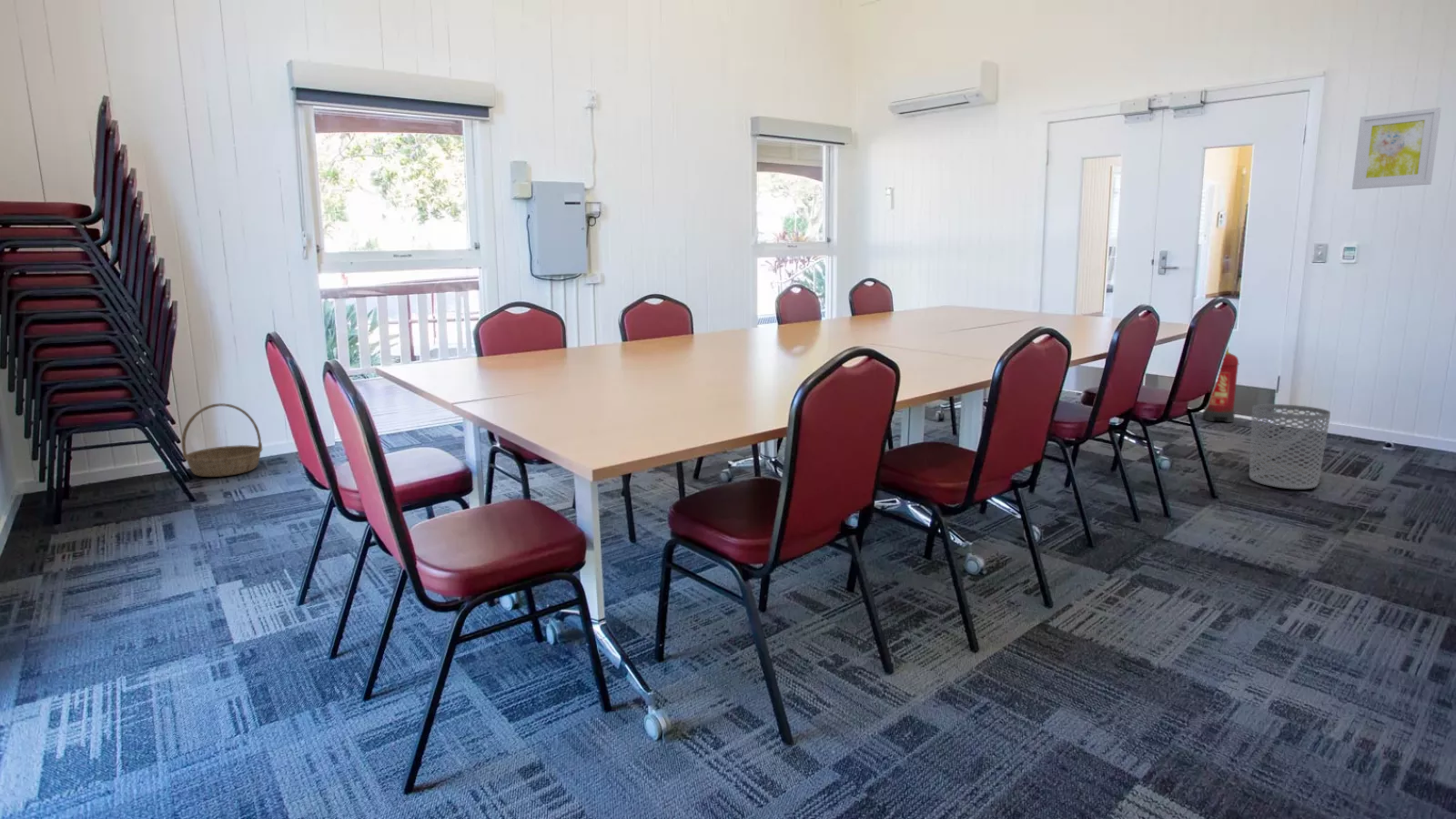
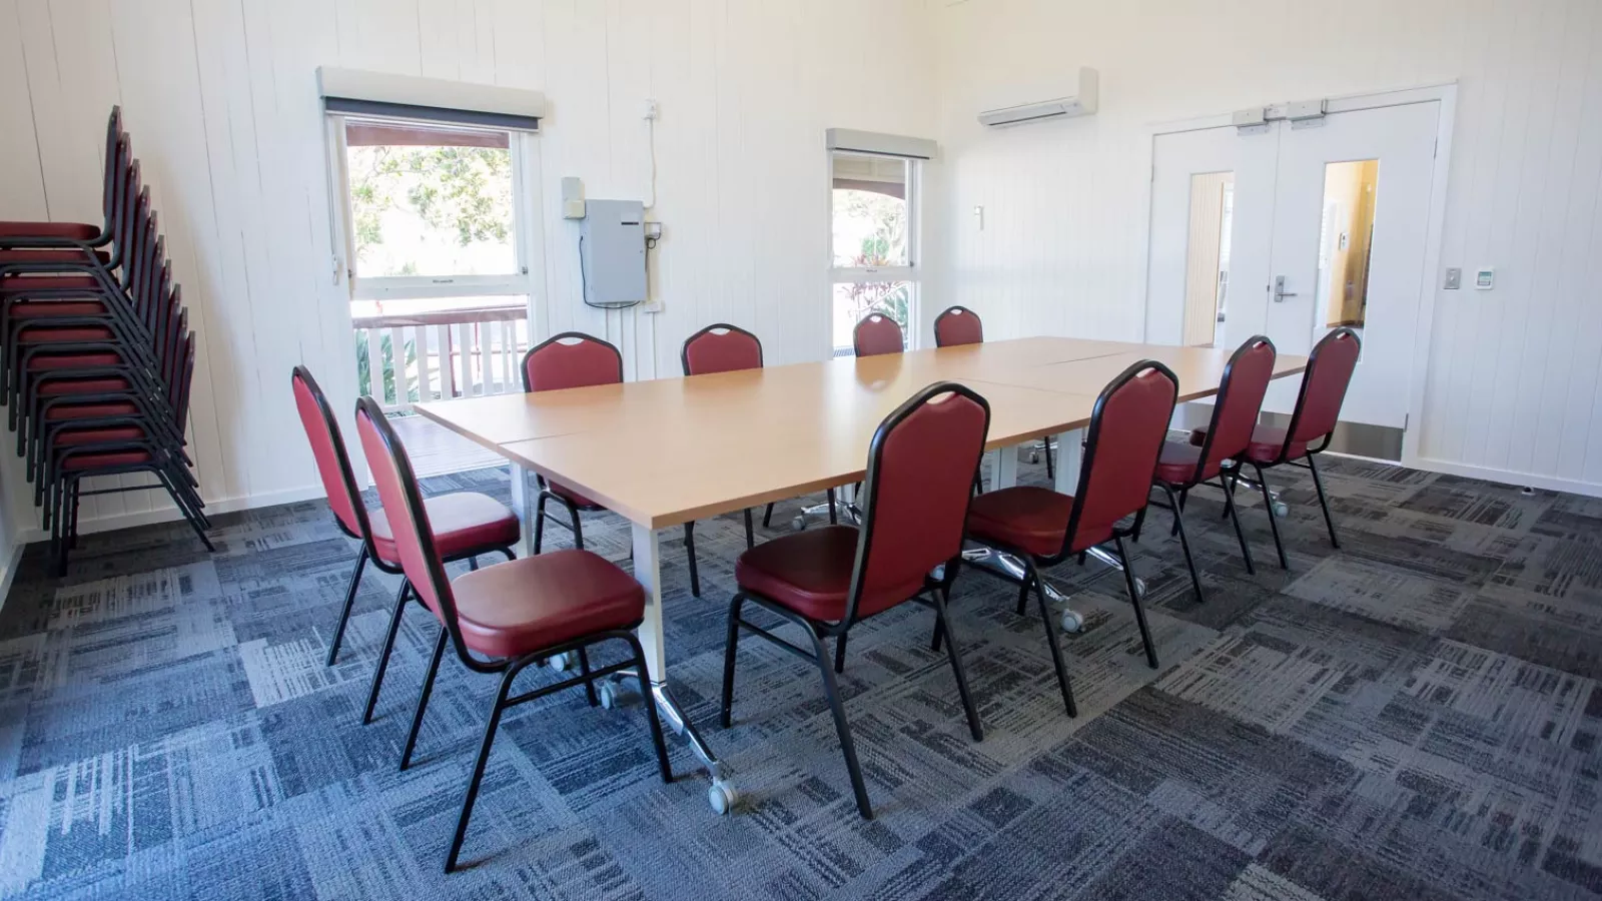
- fire extinguisher [1201,346,1239,423]
- basket [181,402,263,478]
- wall art [1351,106,1442,190]
- waste bin [1249,403,1331,490]
